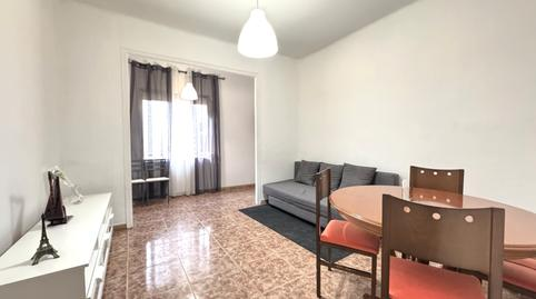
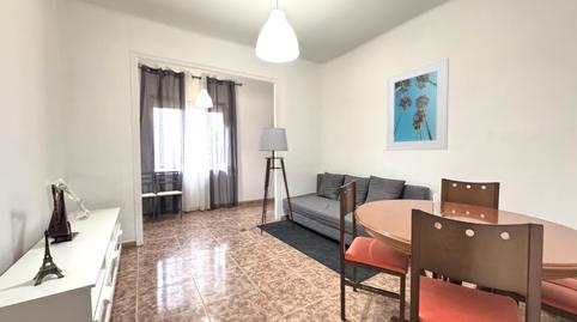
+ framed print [385,56,450,152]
+ floor lamp [241,127,296,236]
